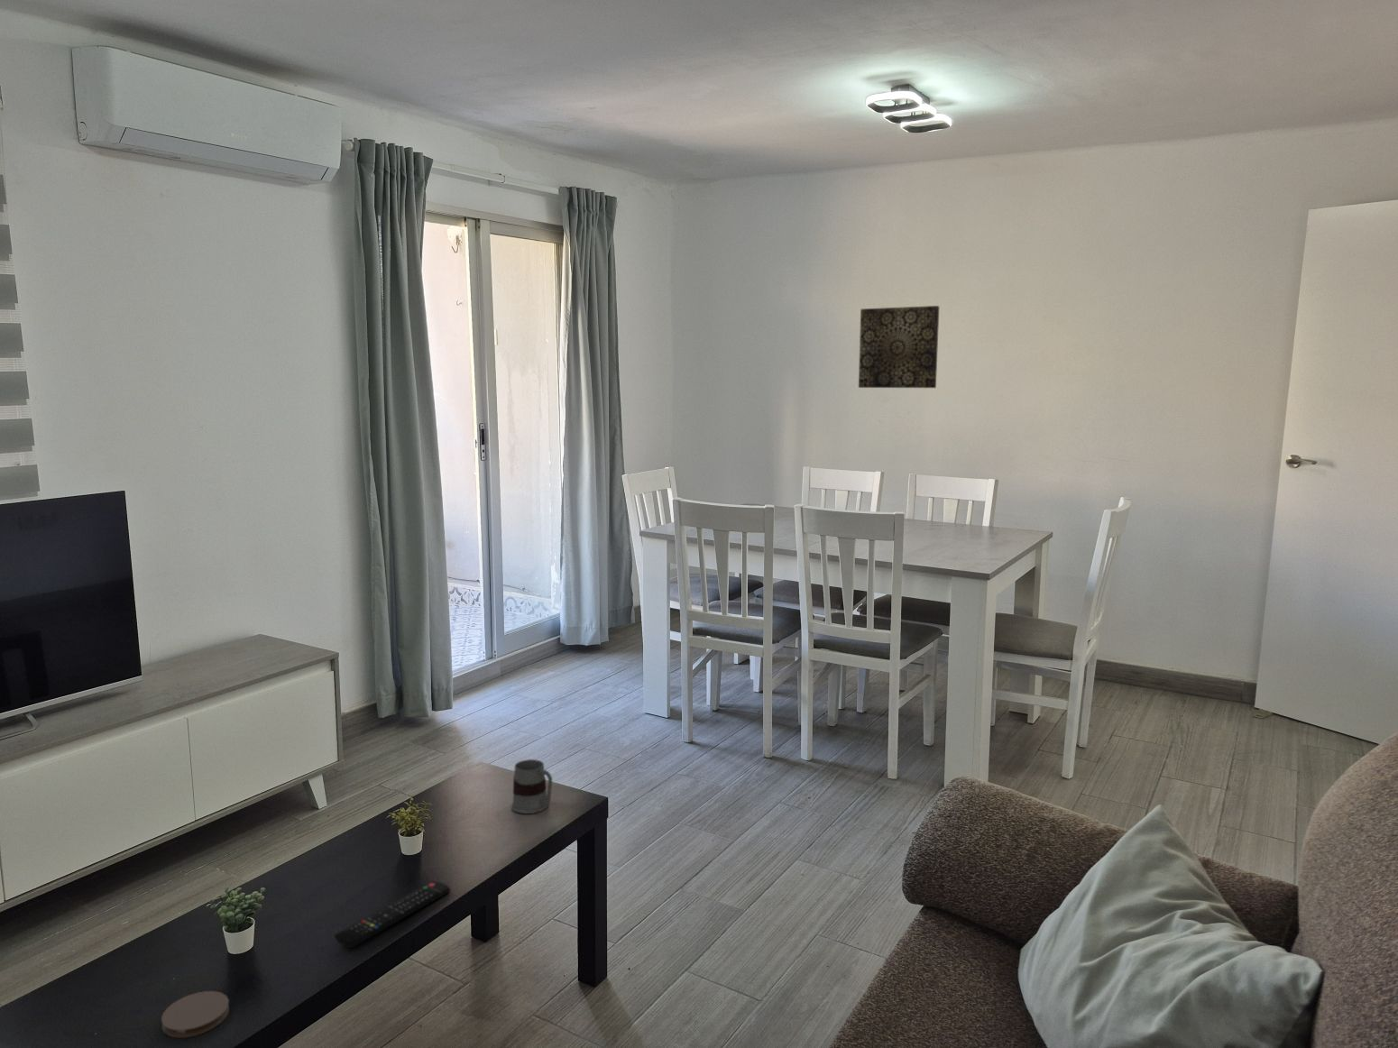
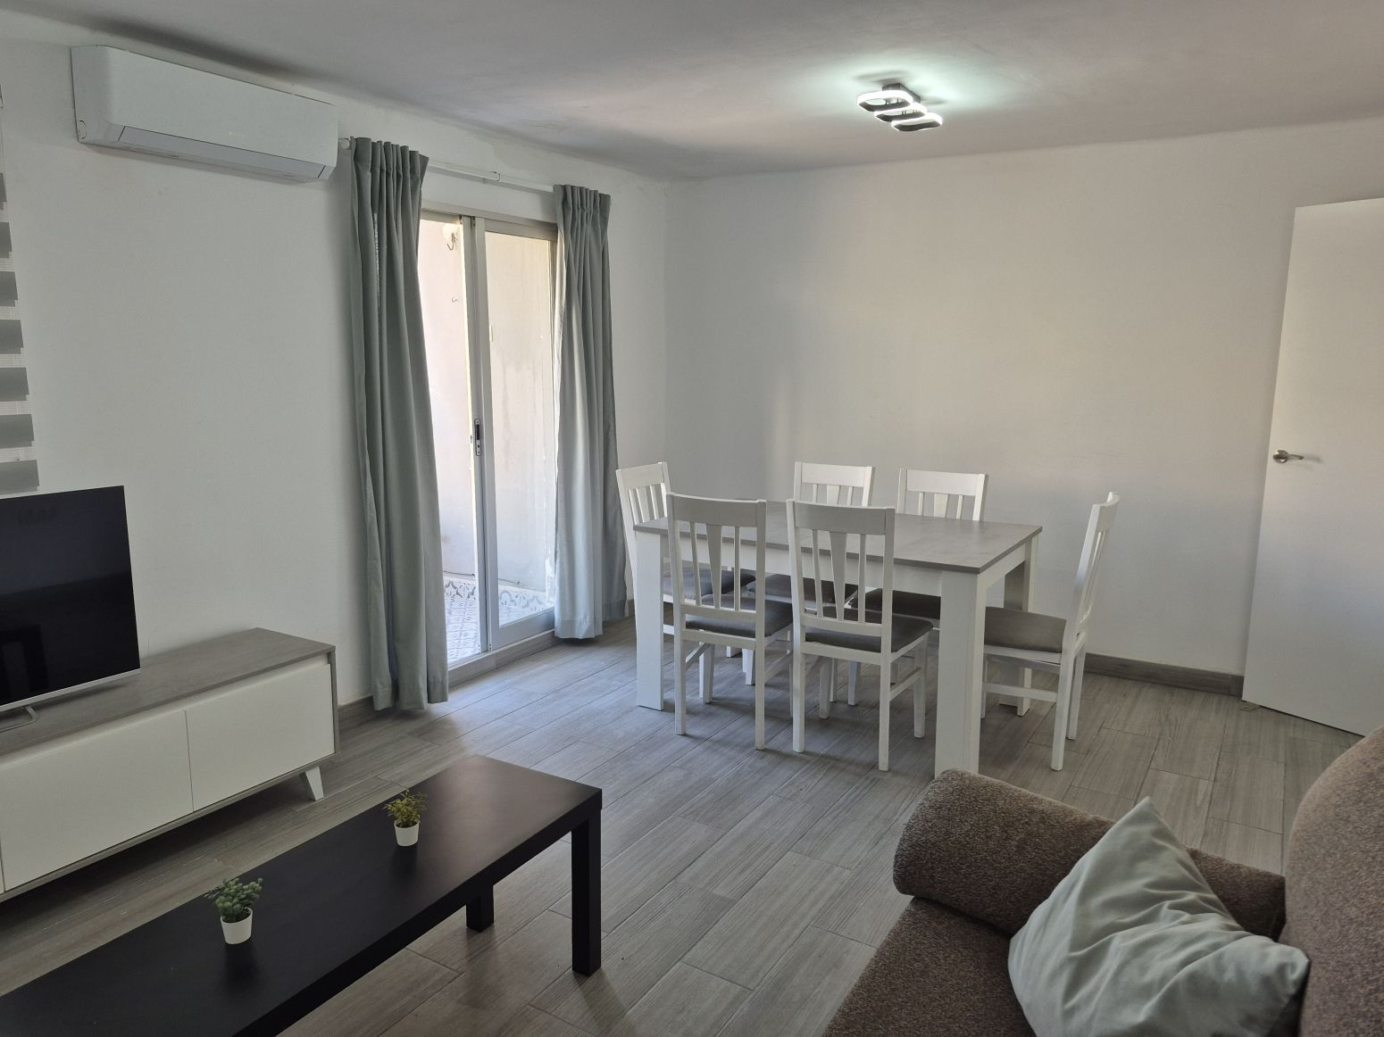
- wall art [858,305,940,389]
- remote control [334,881,451,949]
- mug [511,758,553,815]
- coaster [161,991,230,1038]
